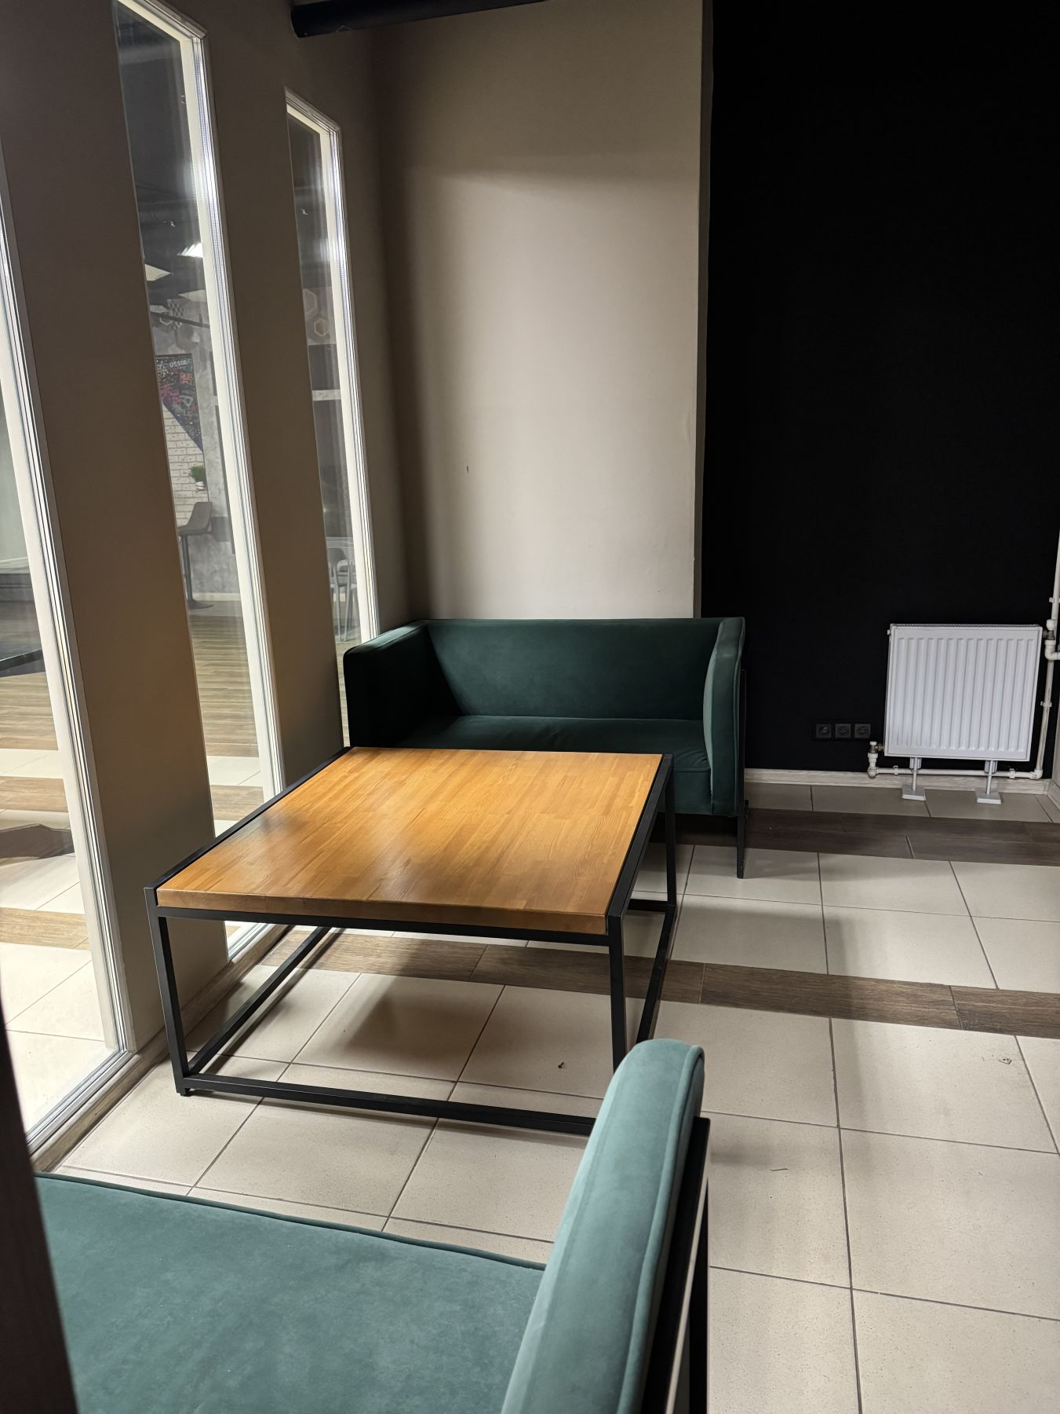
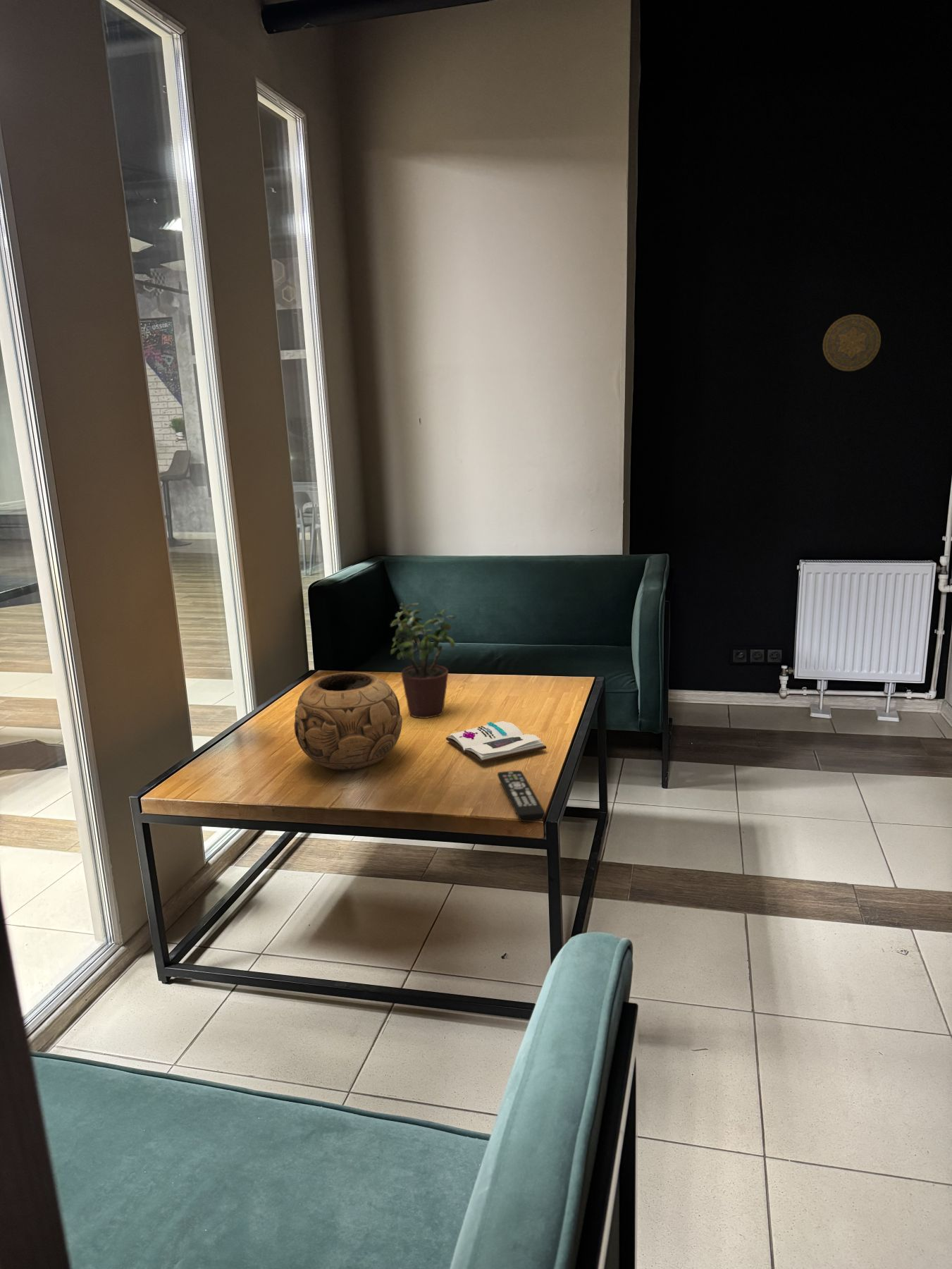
+ book [445,721,547,764]
+ remote control [497,770,546,823]
+ potted plant [390,602,456,719]
+ decorative bowl [293,671,403,771]
+ decorative plate [822,314,882,372]
